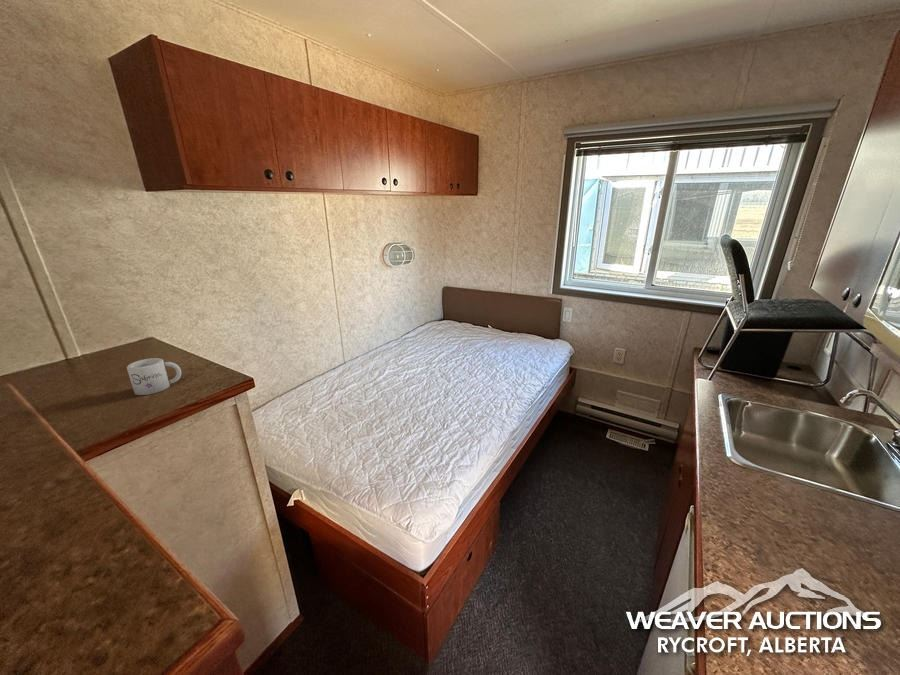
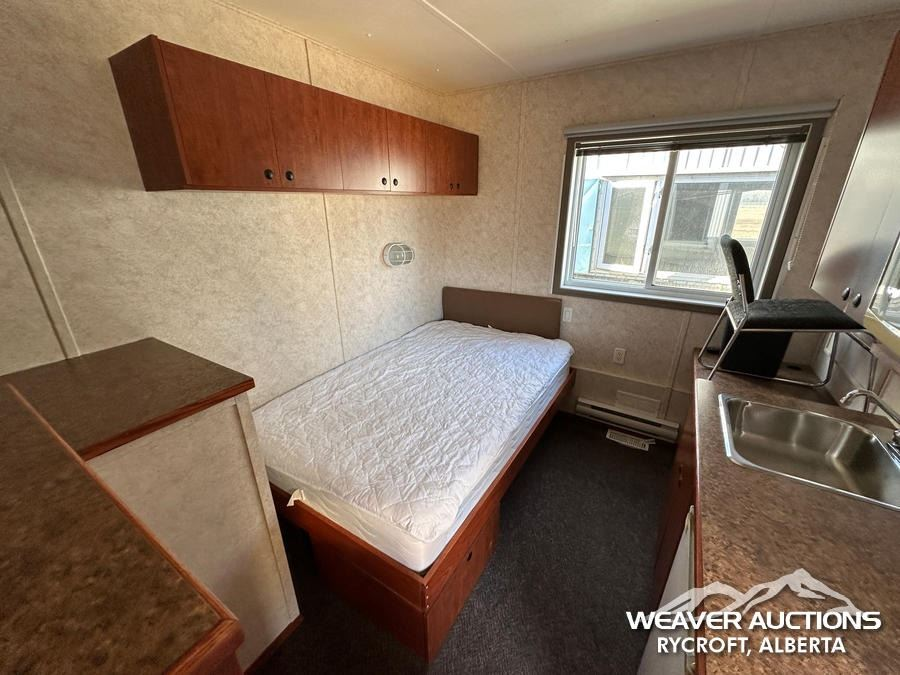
- mug [126,357,182,396]
